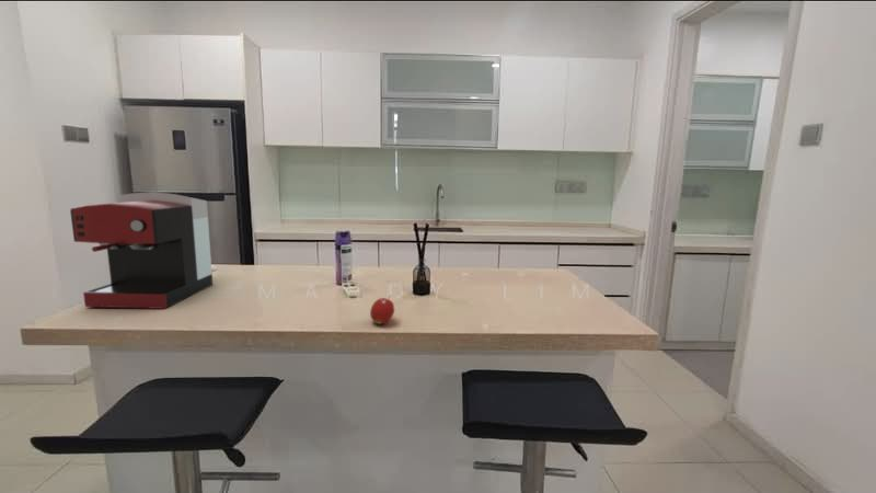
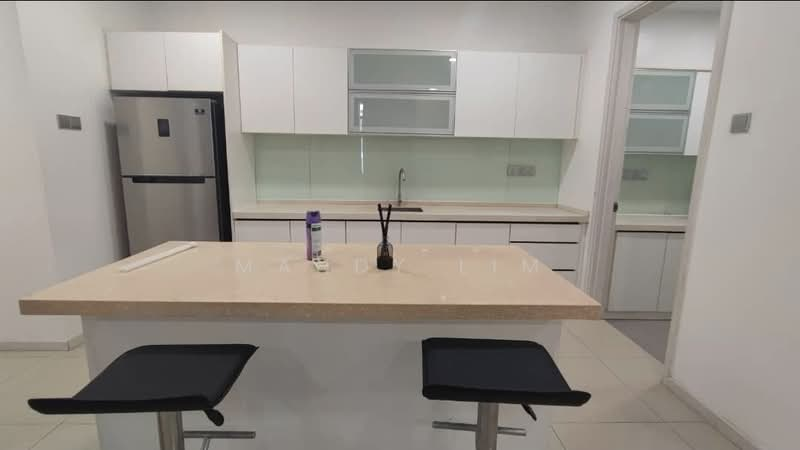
- fruit [369,295,395,325]
- coffee maker [69,191,214,310]
